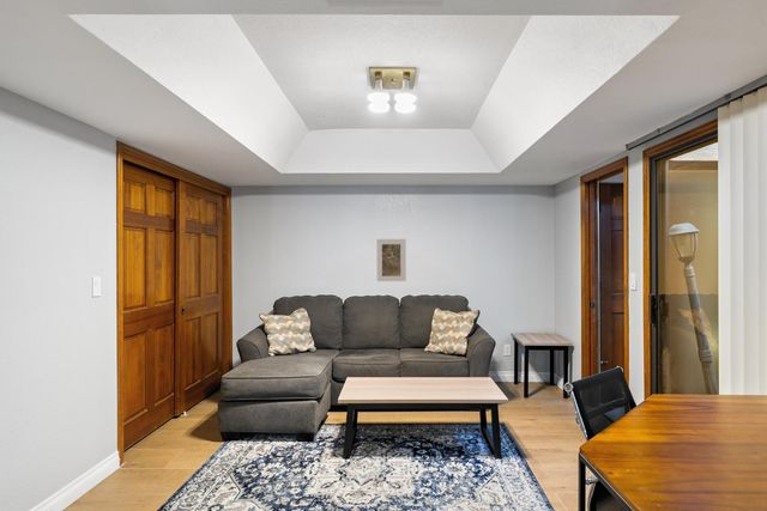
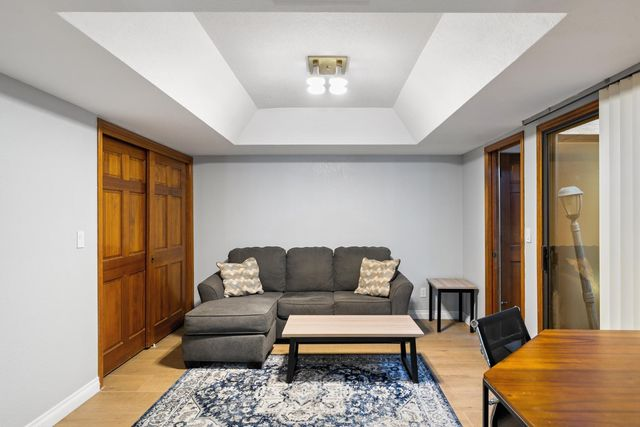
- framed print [375,238,407,282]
